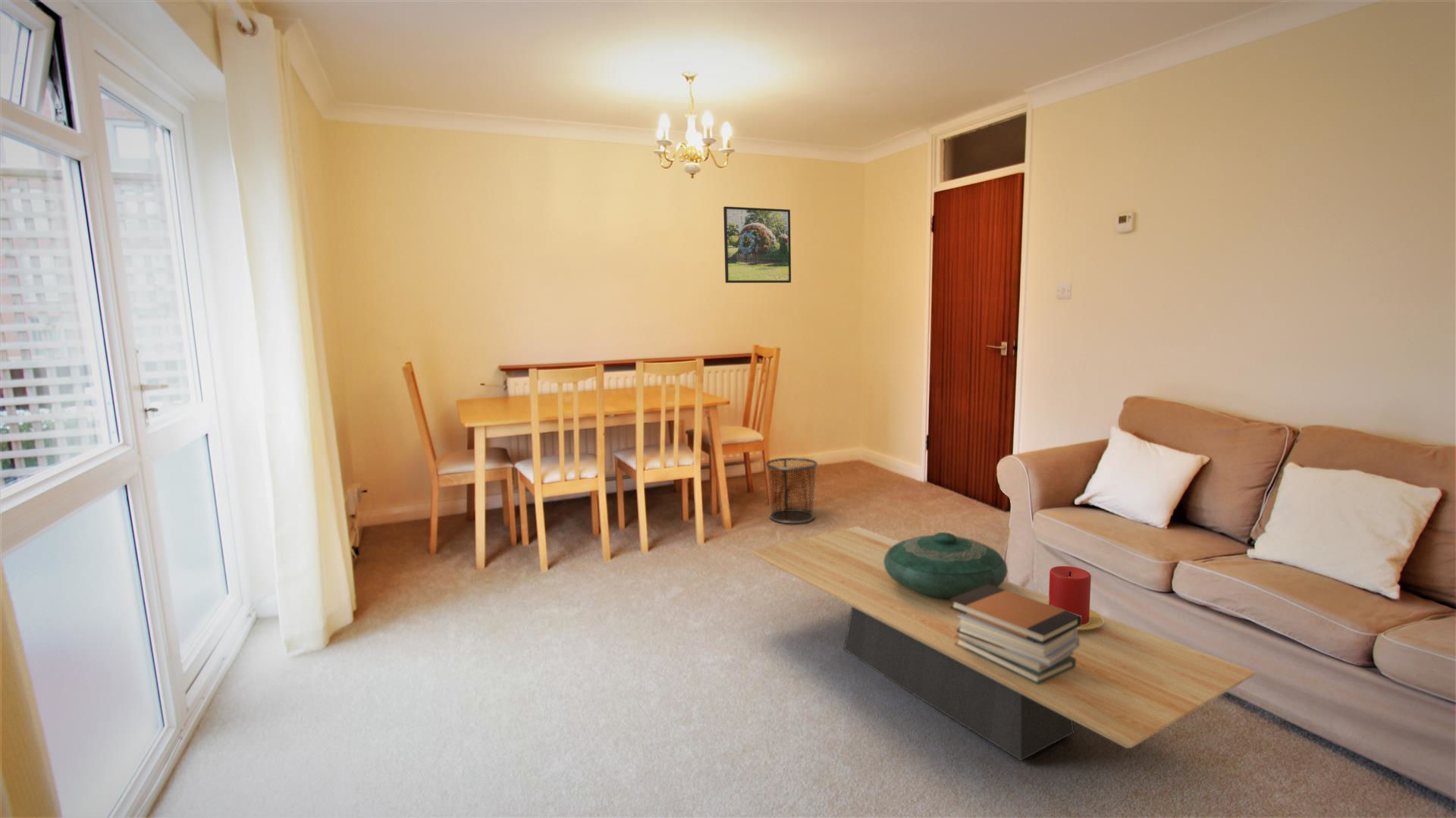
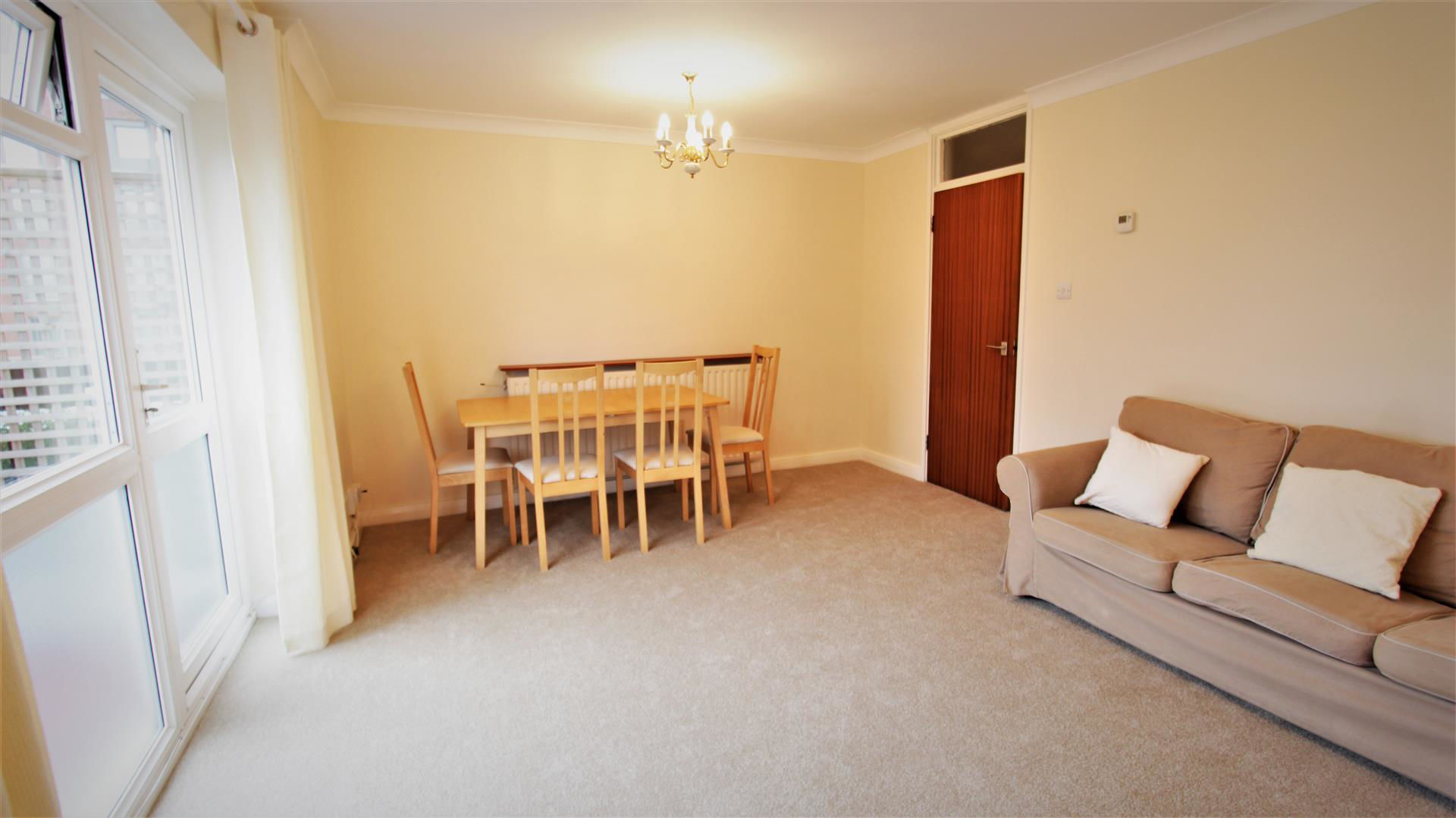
- waste bin [764,457,818,525]
- decorative bowl [883,531,1009,600]
- candle [1046,566,1103,629]
- coffee table [751,525,1257,762]
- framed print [723,205,792,284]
- book stack [950,585,1081,685]
